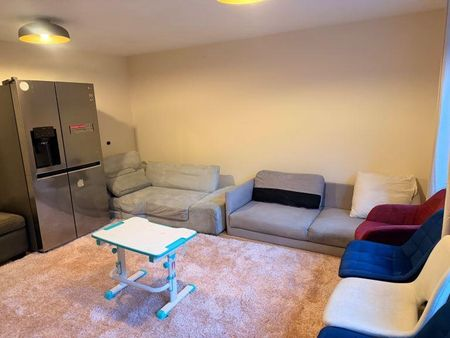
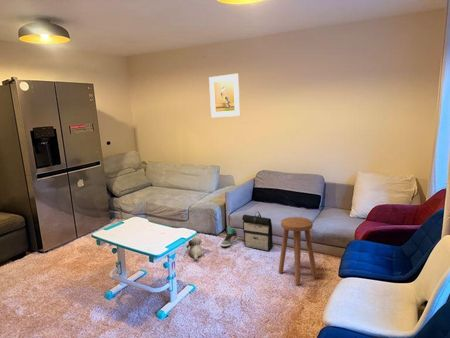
+ sneaker [220,226,238,248]
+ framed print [208,72,241,118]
+ plush toy [185,235,205,261]
+ backpack [241,211,274,252]
+ stool [277,216,318,286]
